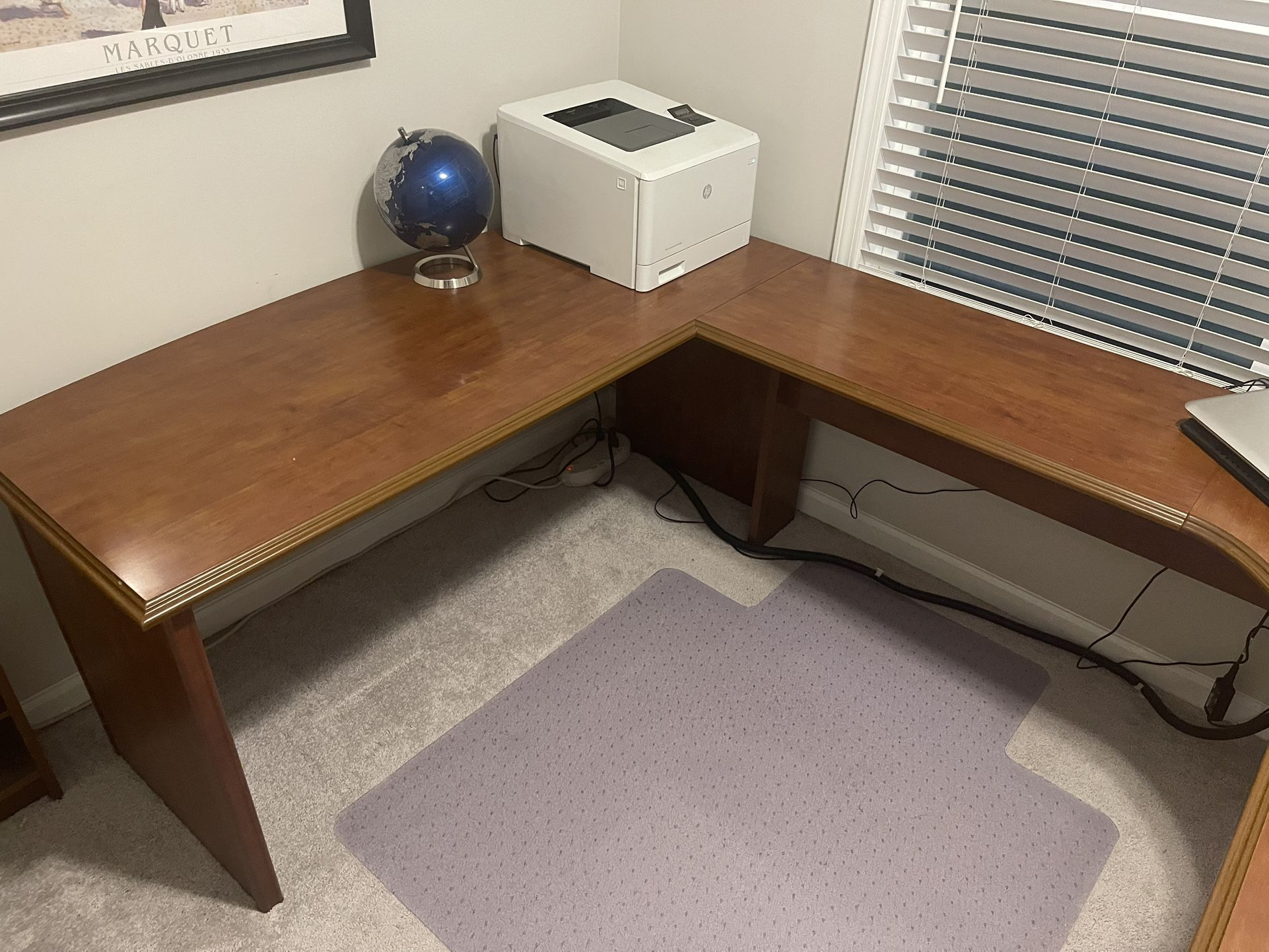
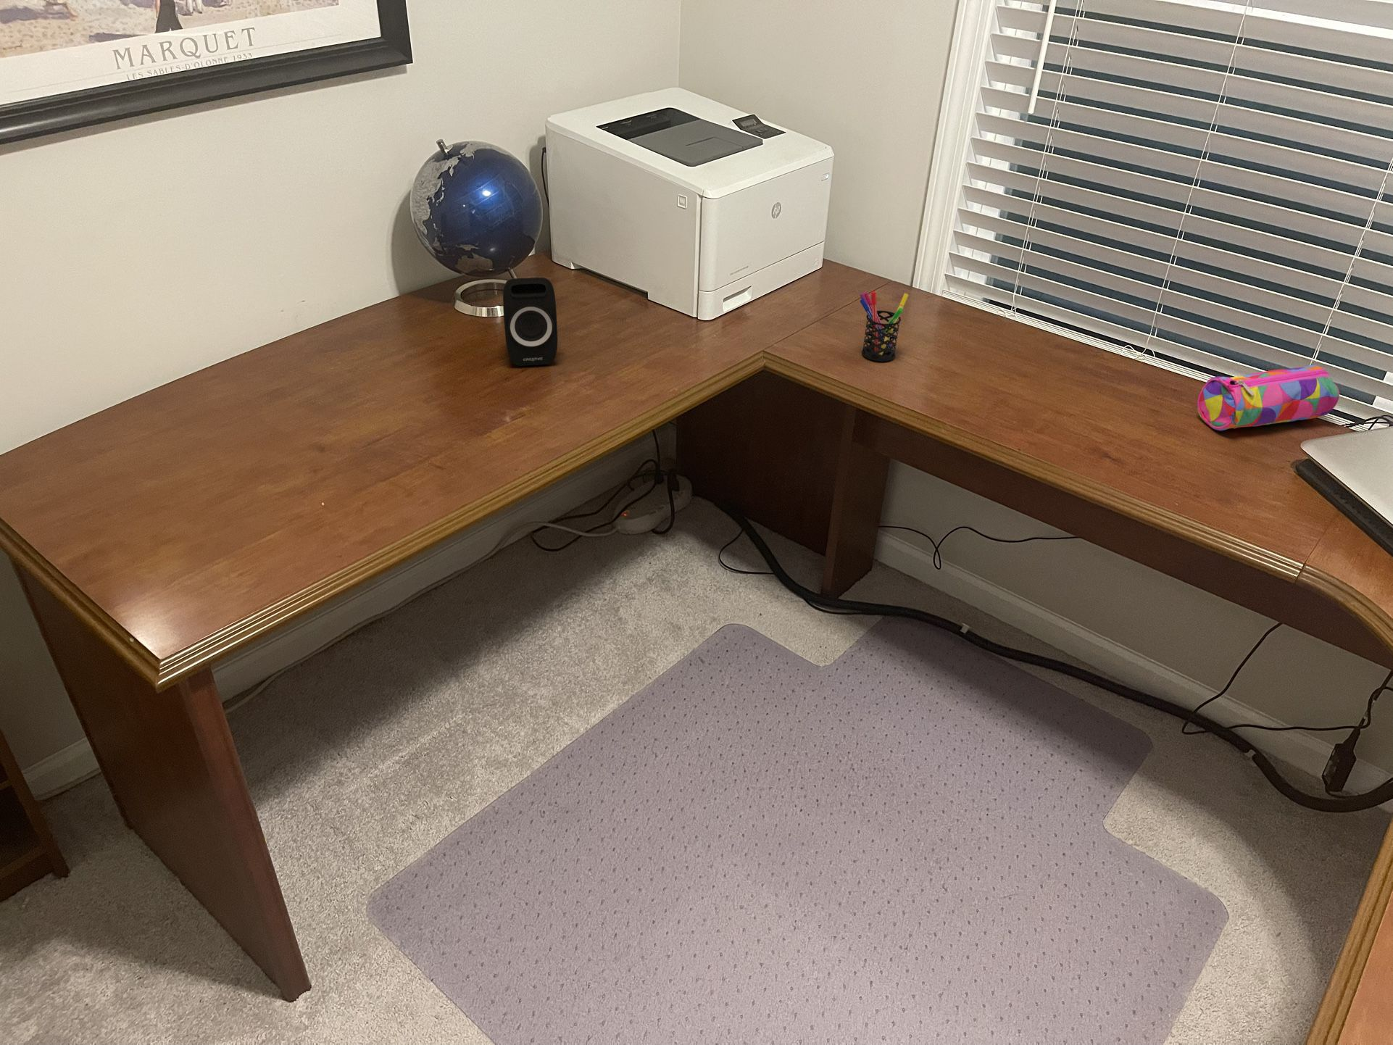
+ pencil case [1197,364,1340,431]
+ pen holder [858,291,909,362]
+ speaker [503,277,558,367]
